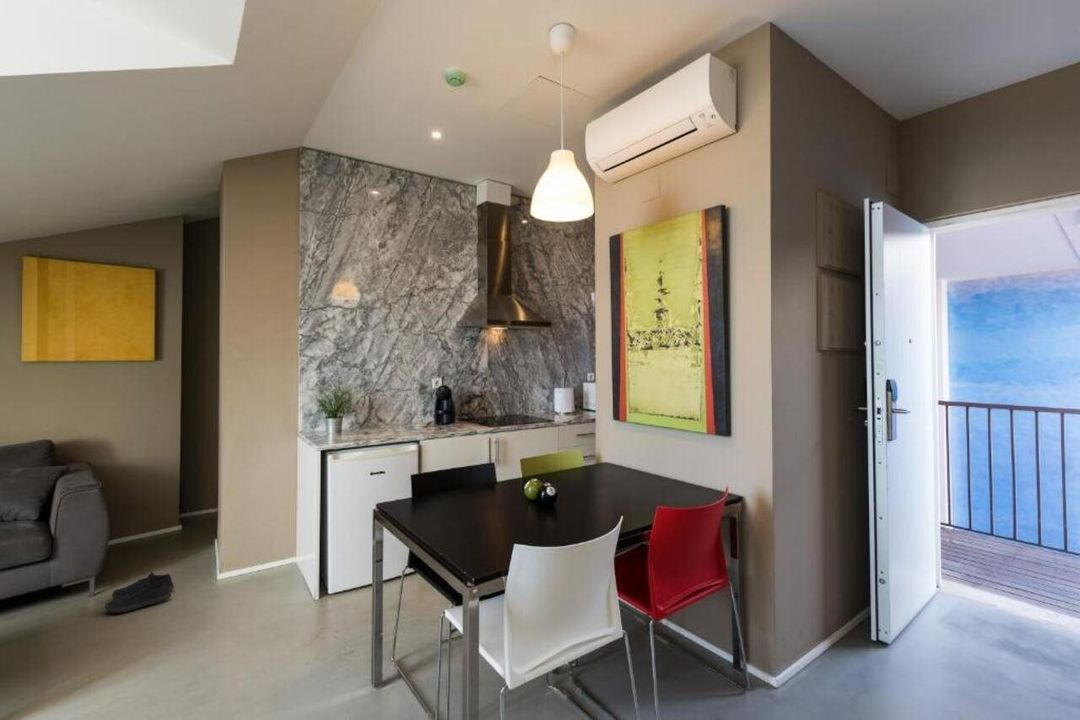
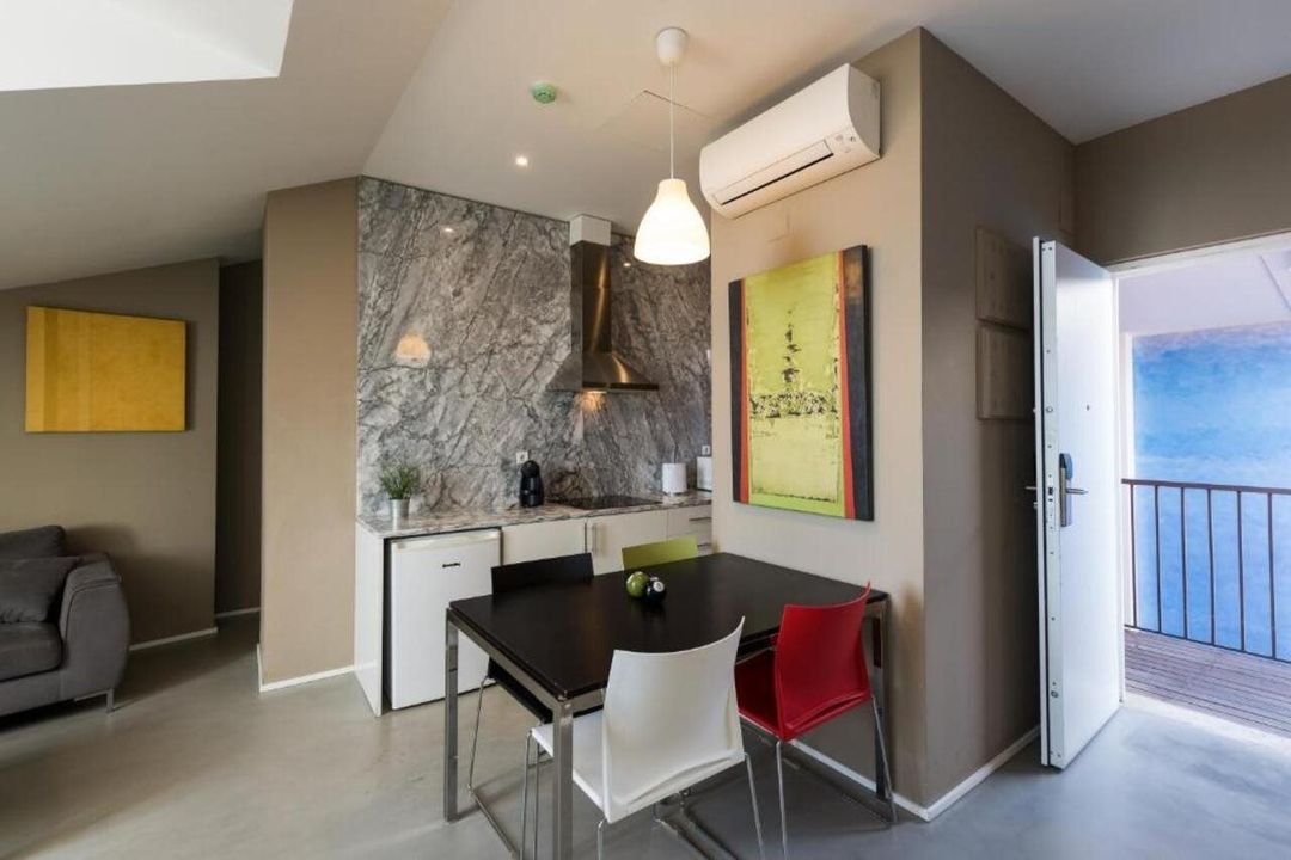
- shoe [104,571,175,614]
